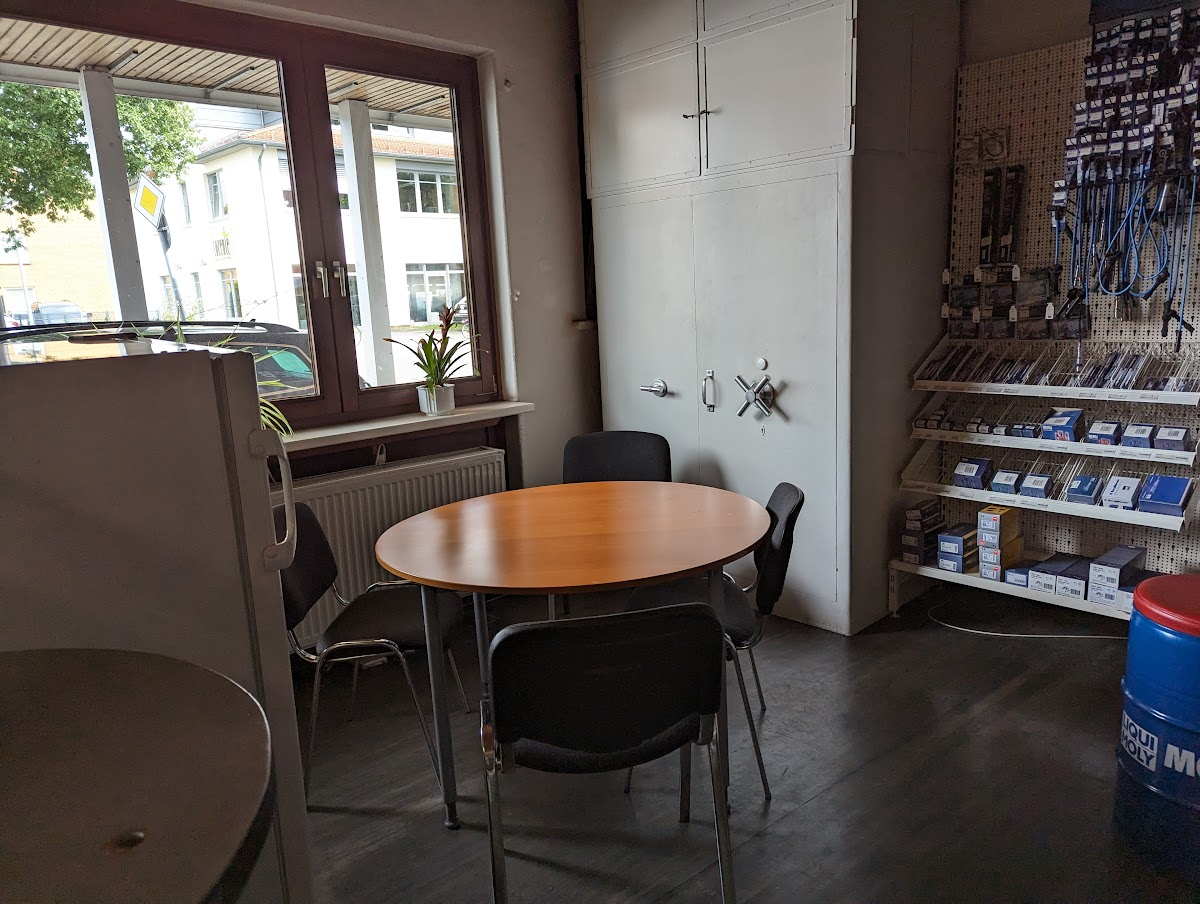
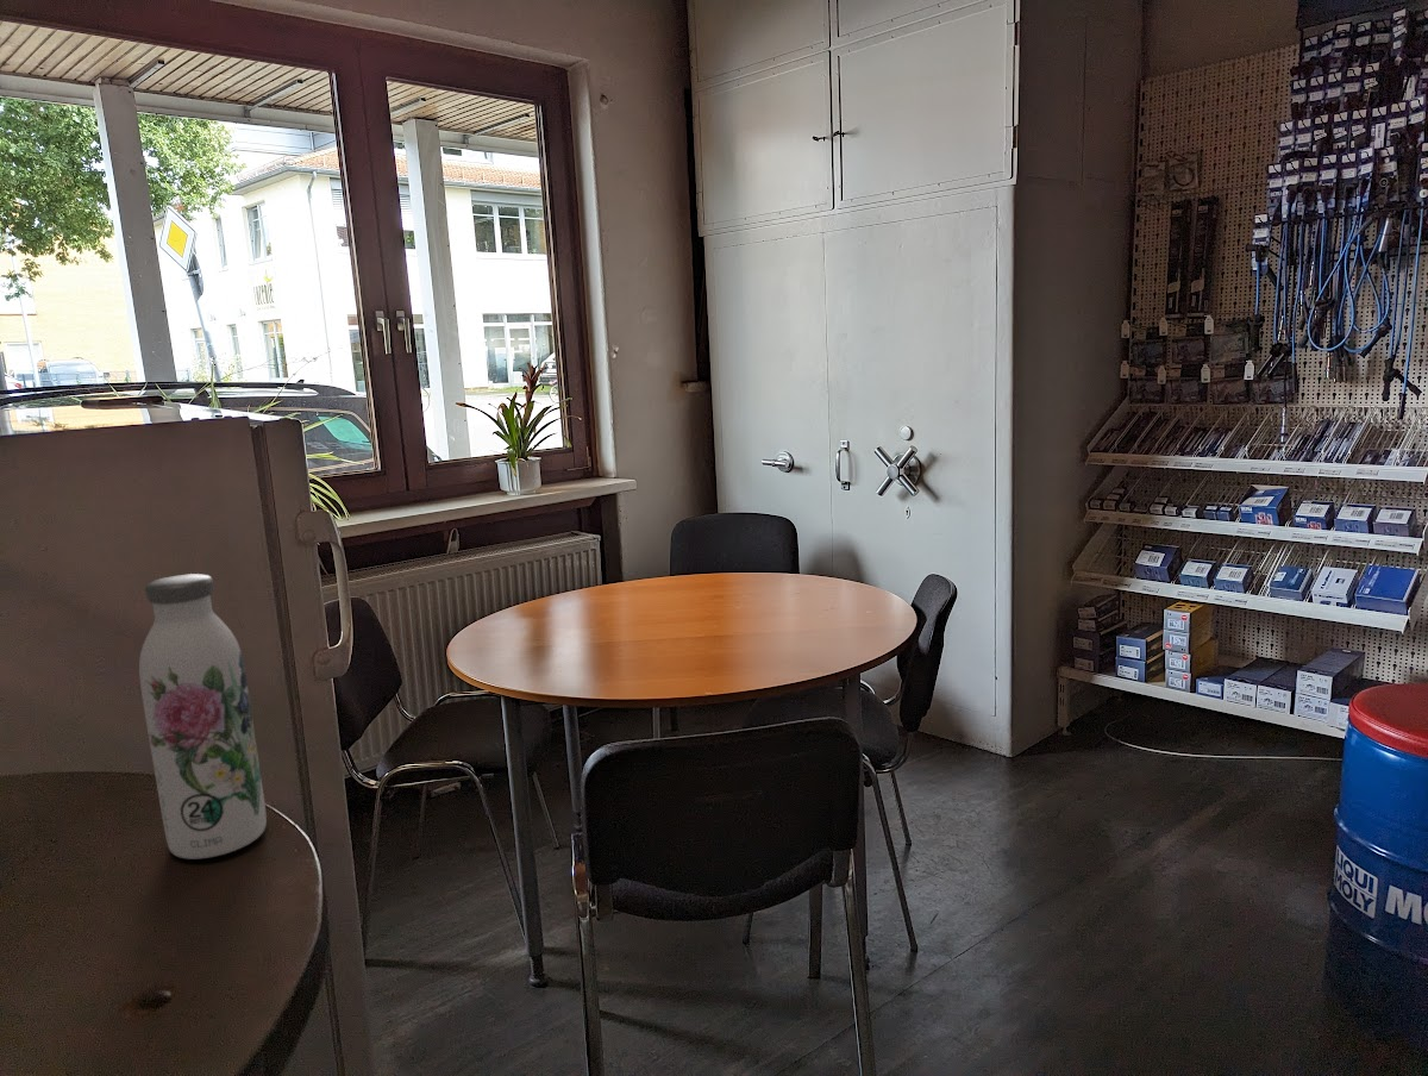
+ water bottle [138,573,268,861]
